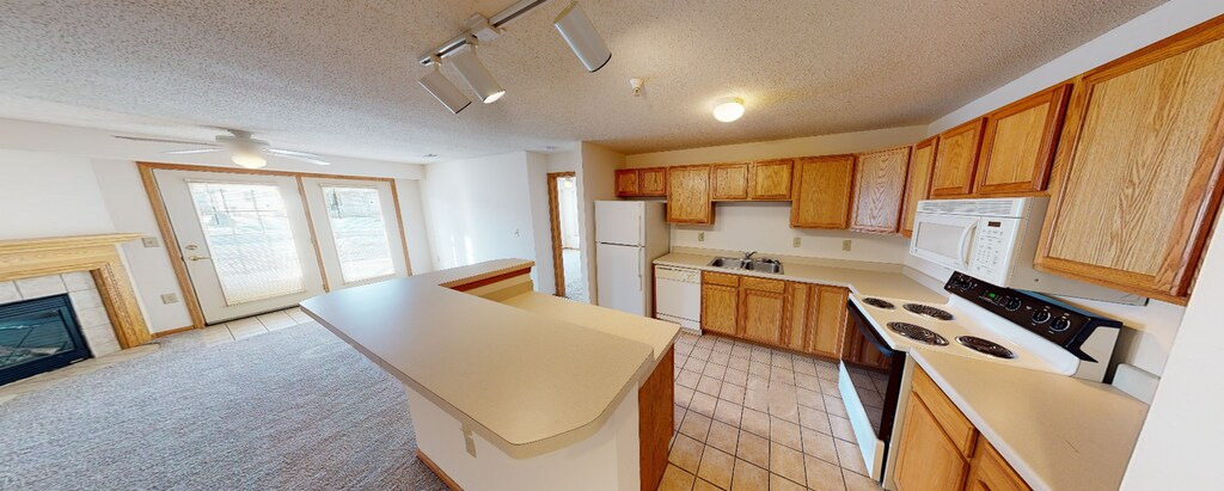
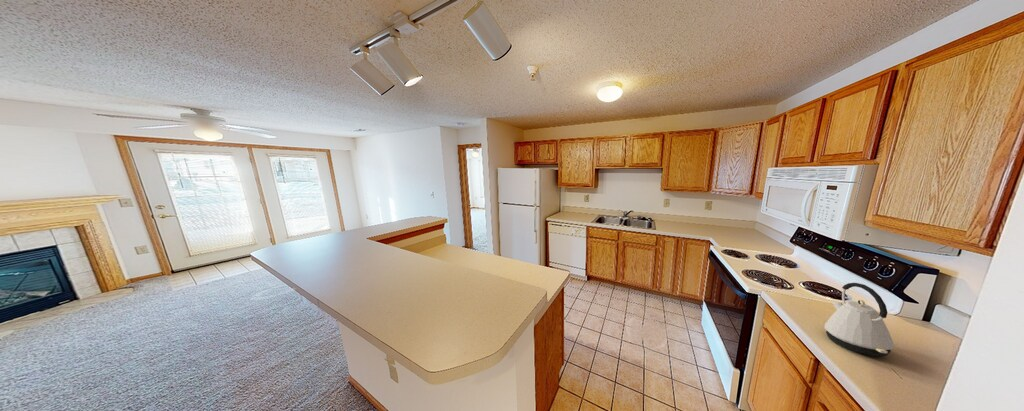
+ kettle [824,282,895,357]
